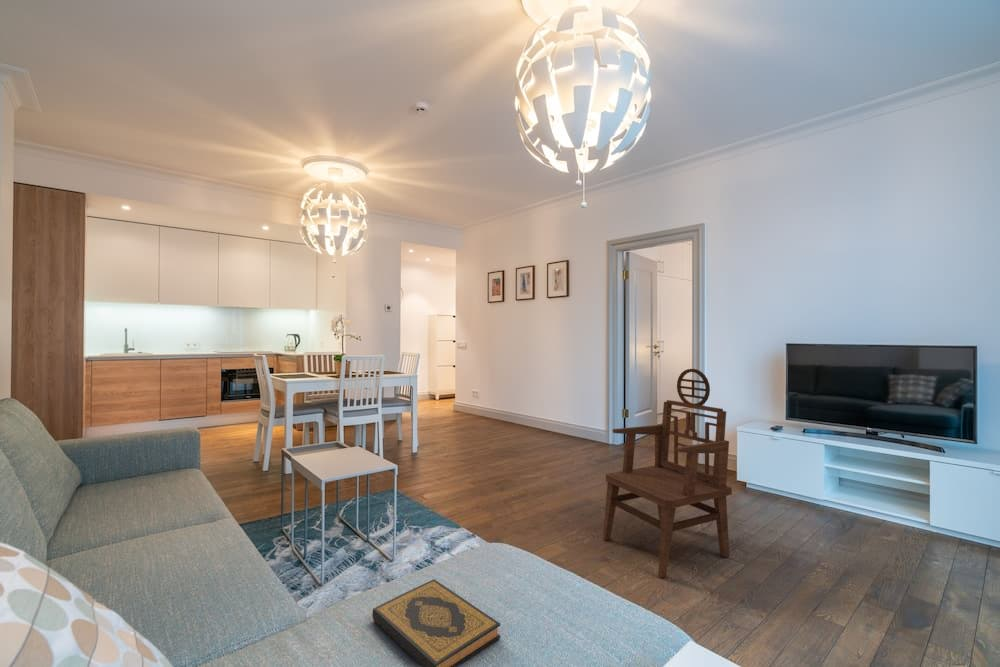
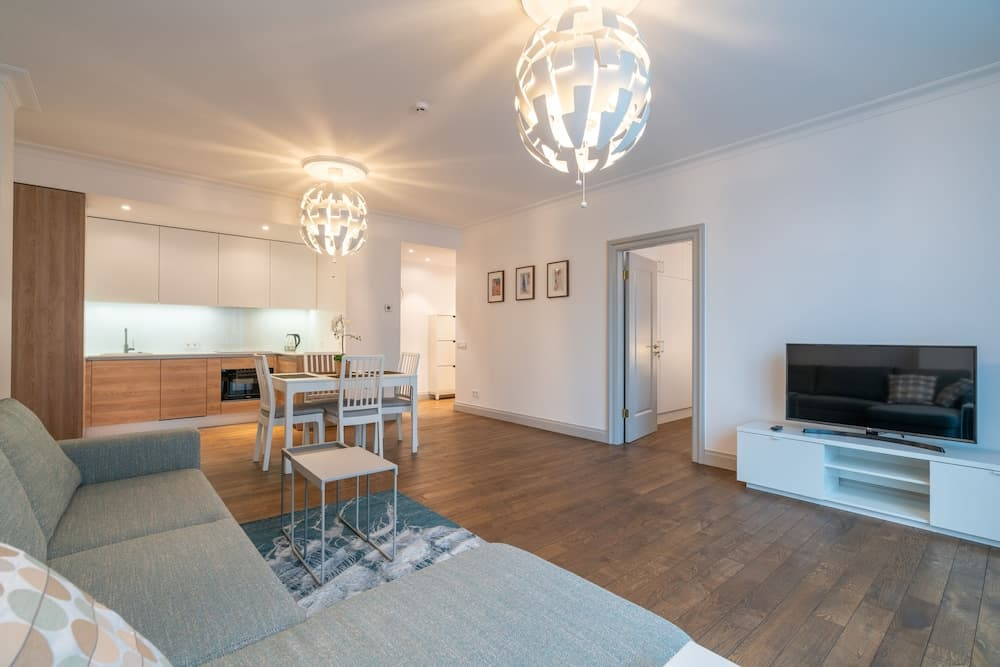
- armchair [602,368,733,579]
- hardback book [371,578,501,667]
